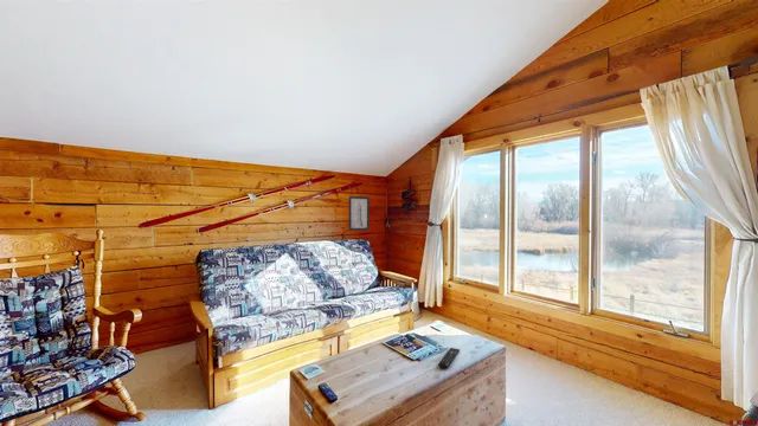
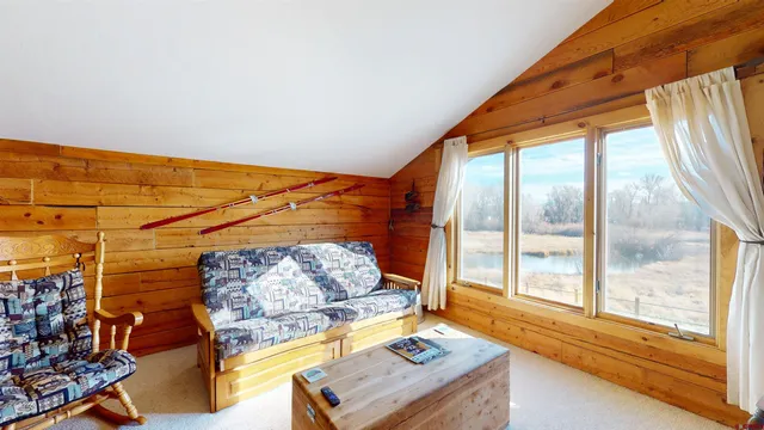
- remote control [437,347,461,369]
- wall art [348,195,371,232]
